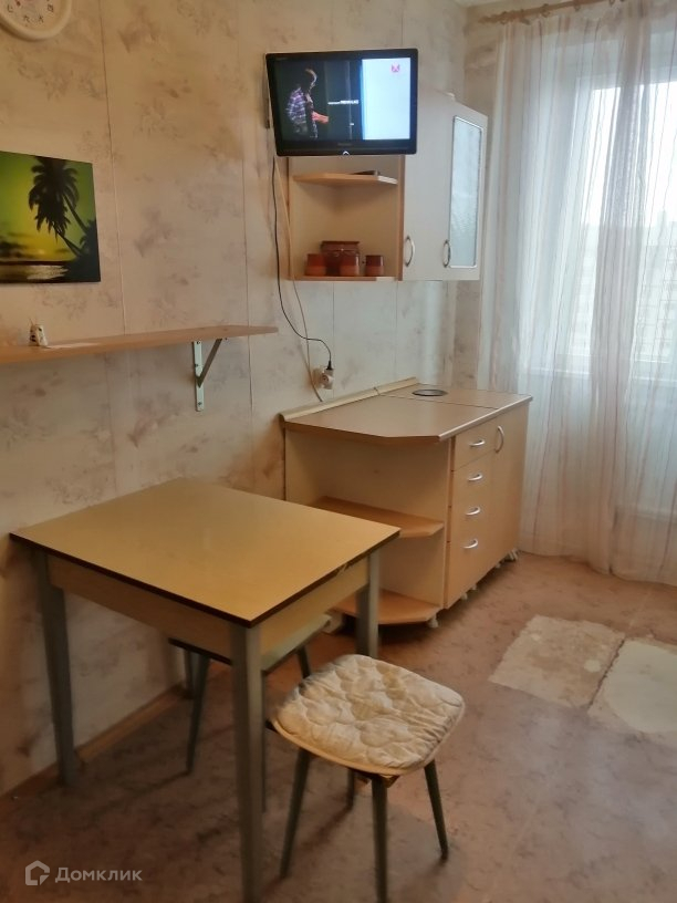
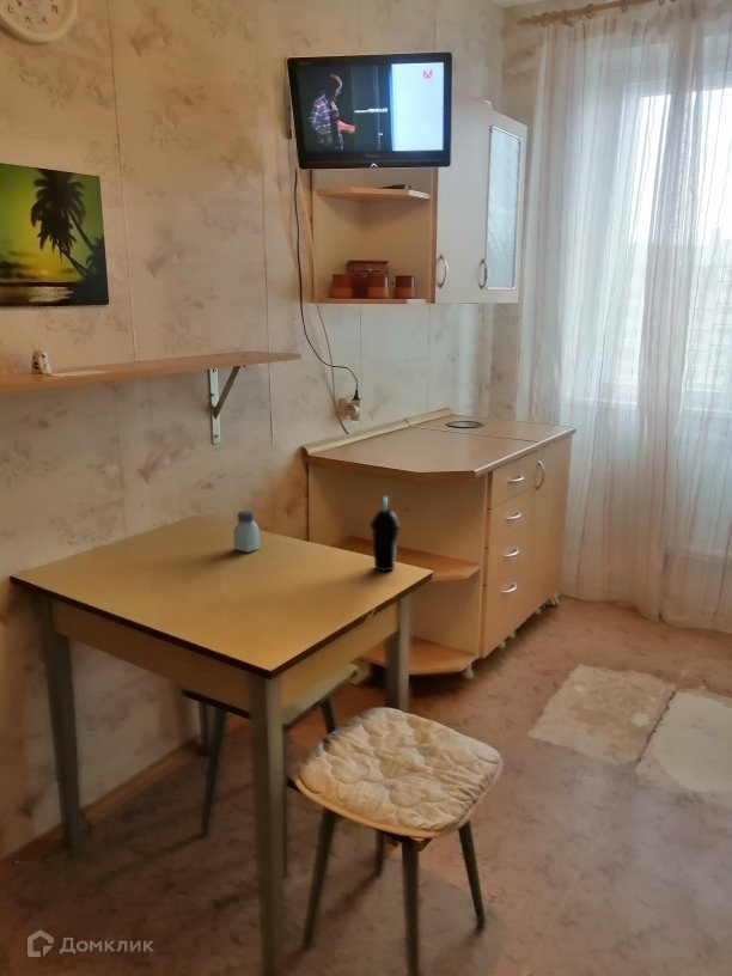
+ cup [368,495,402,573]
+ saltshaker [232,510,261,554]
